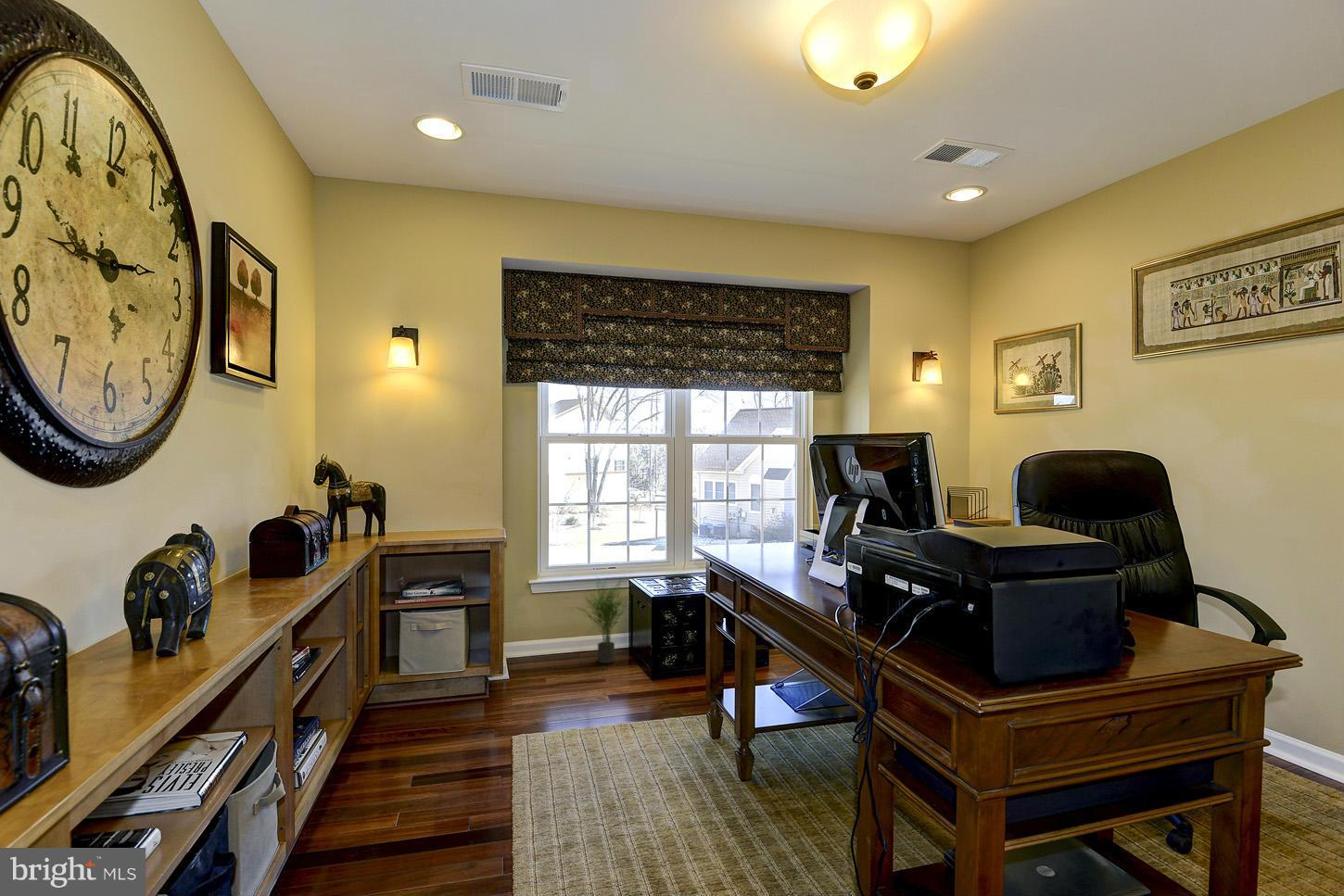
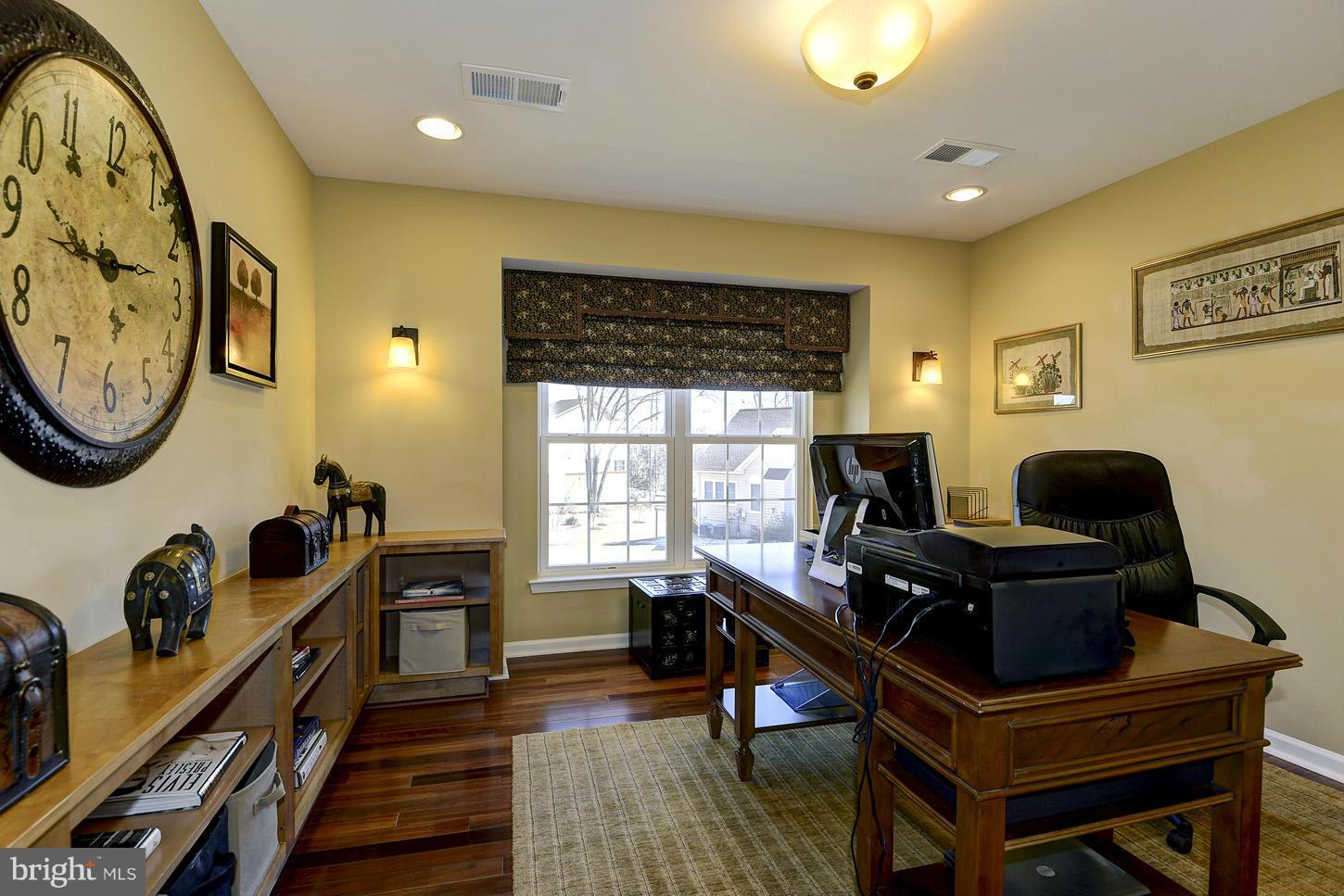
- potted plant [569,575,629,664]
